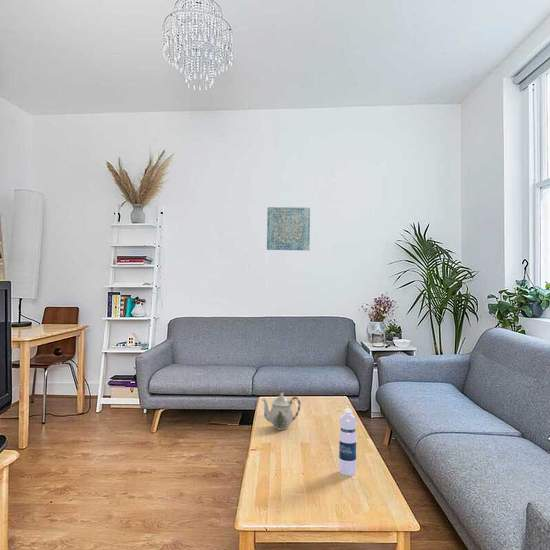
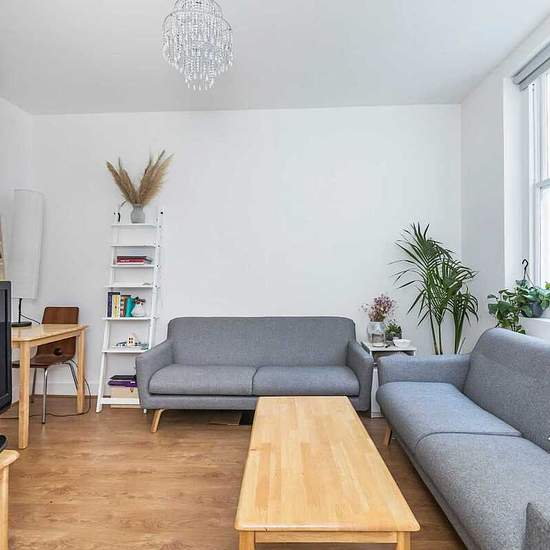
- teapot [261,392,302,431]
- water bottle [338,408,358,477]
- wall art [266,206,311,251]
